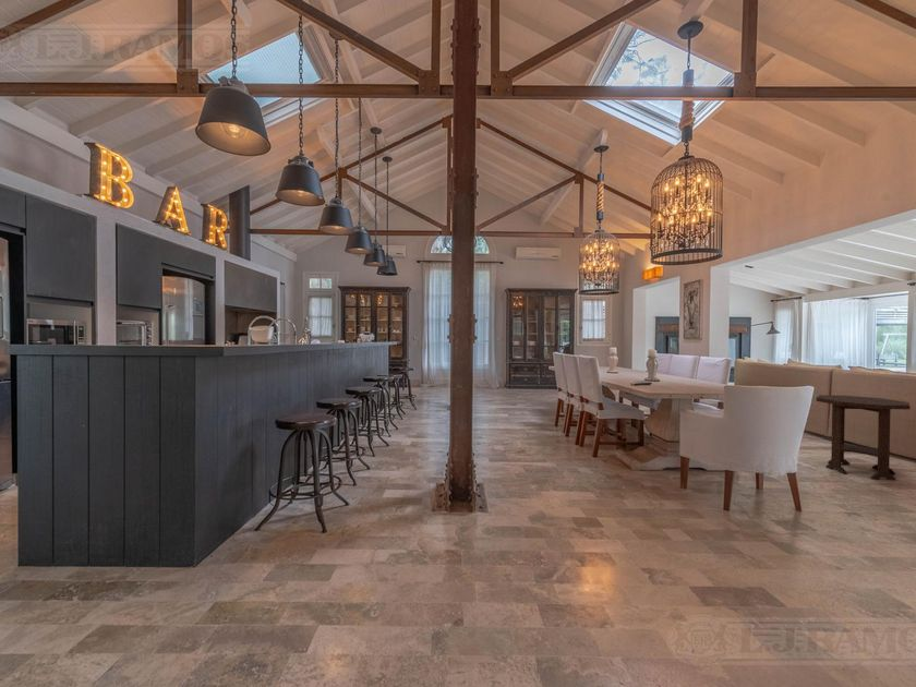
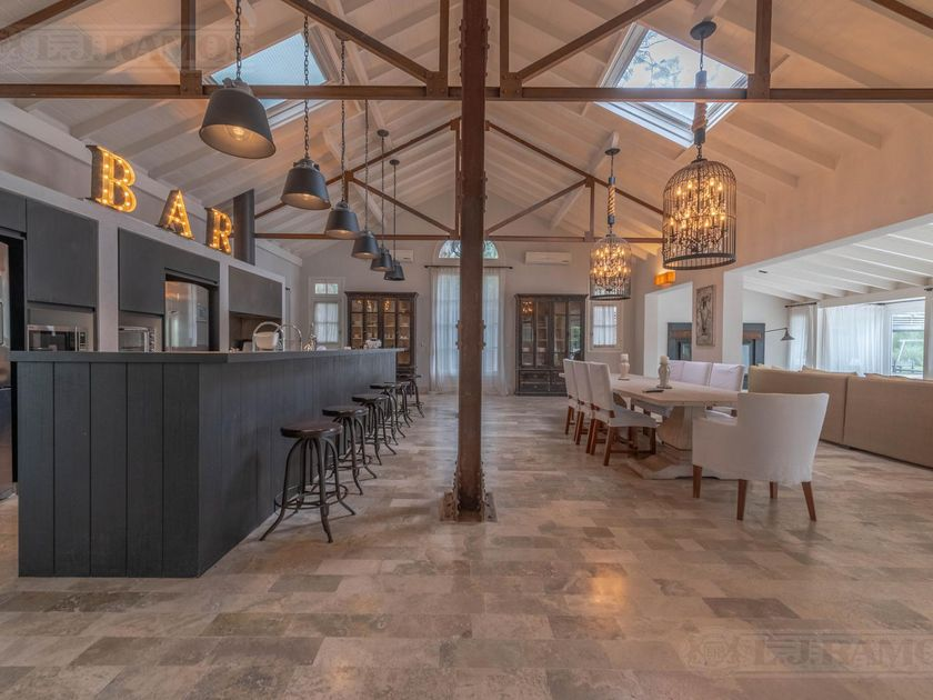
- side table [816,394,911,481]
